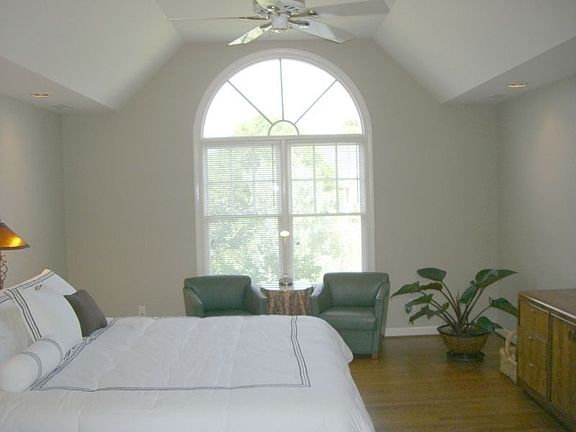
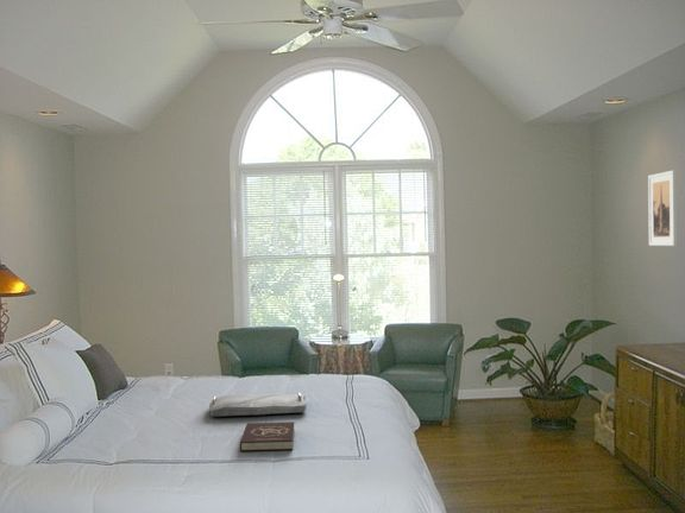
+ book [239,420,296,452]
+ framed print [647,169,678,247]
+ serving tray [208,392,308,418]
